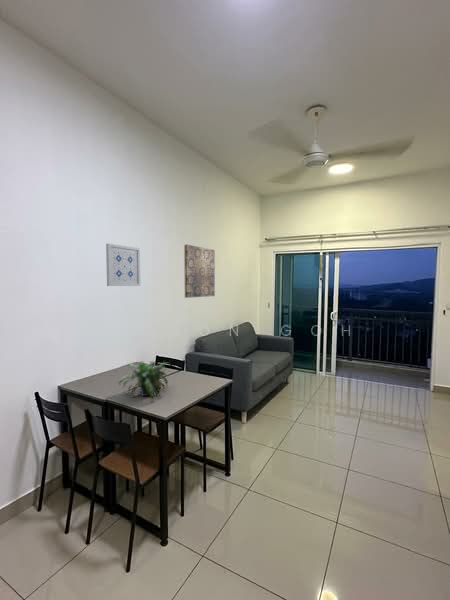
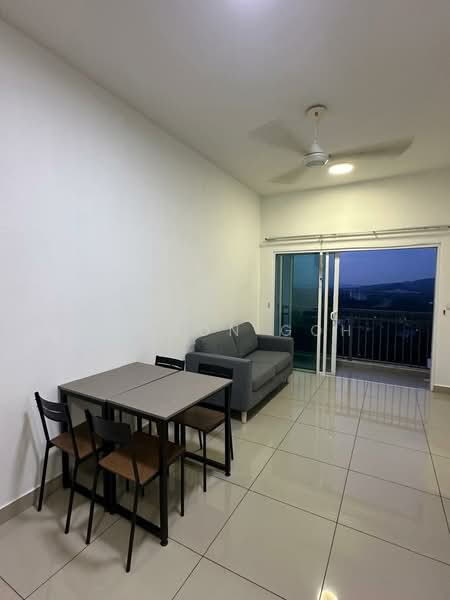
- potted plant [118,360,171,401]
- wall art [105,243,141,287]
- wall art [183,244,216,299]
